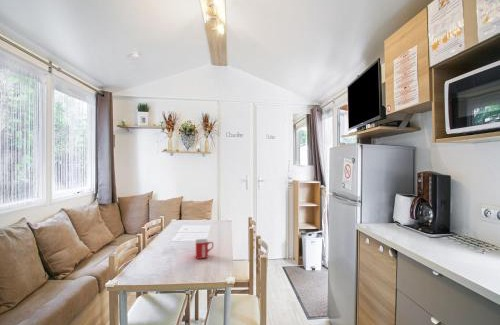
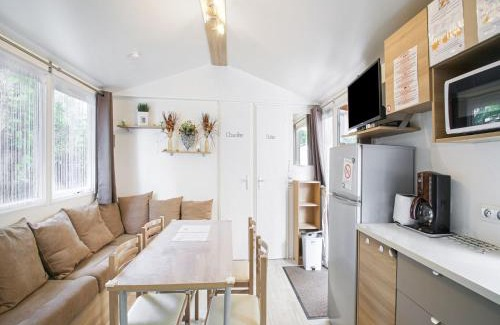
- mug [194,238,214,260]
